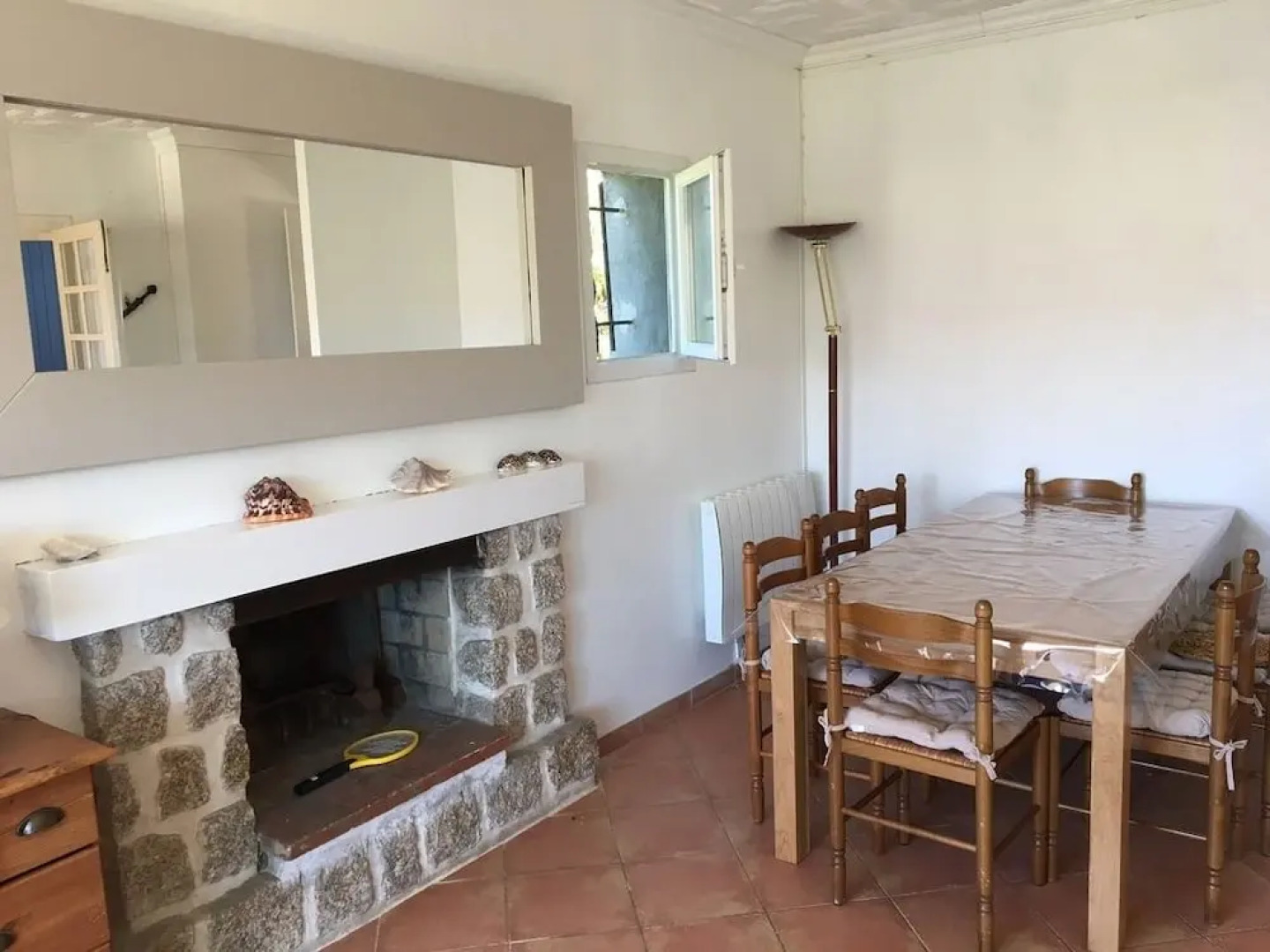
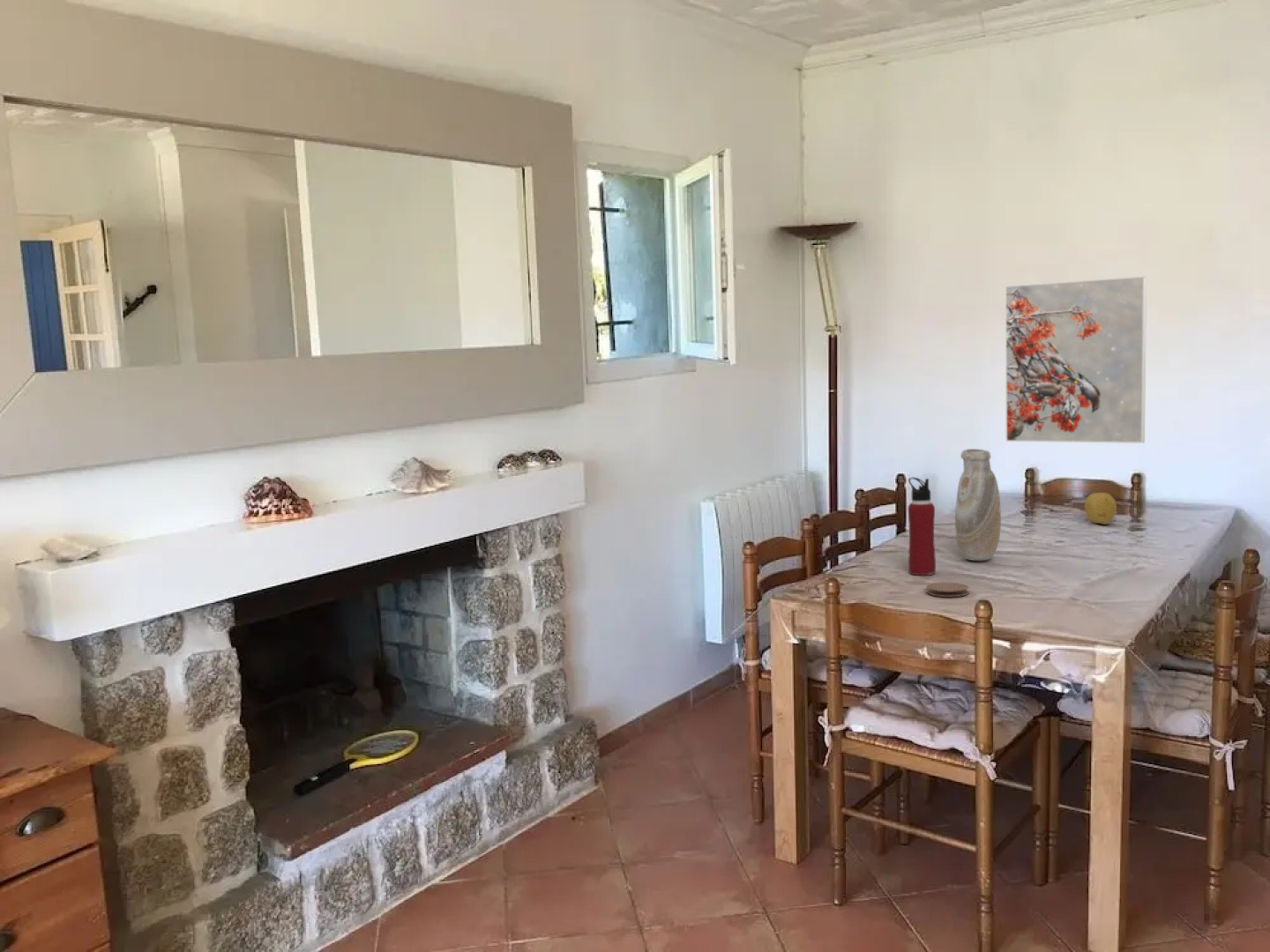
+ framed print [1005,275,1147,444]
+ coaster [925,581,970,598]
+ fruit [1083,492,1117,525]
+ water bottle [908,477,937,576]
+ vase [954,448,1002,562]
